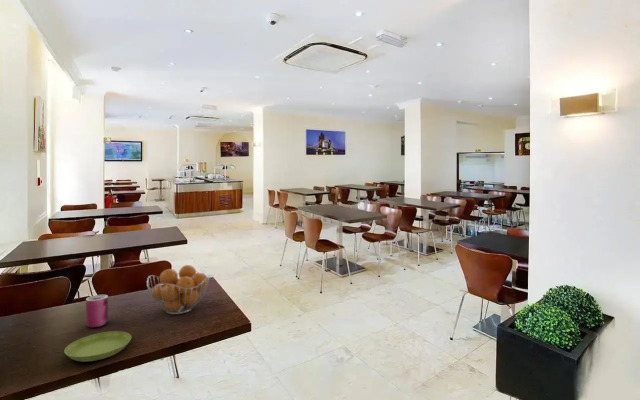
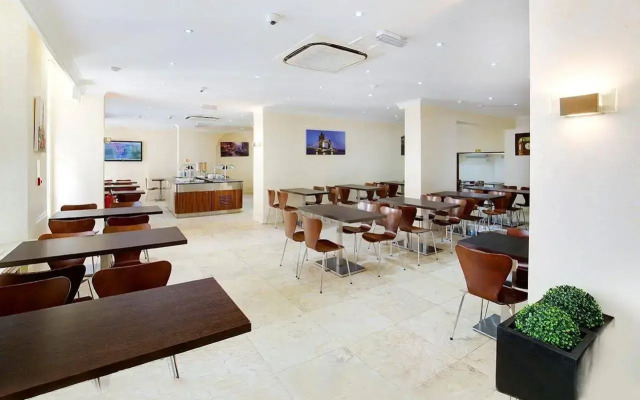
- can [85,294,109,328]
- fruit basket [146,264,211,315]
- saucer [63,330,132,363]
